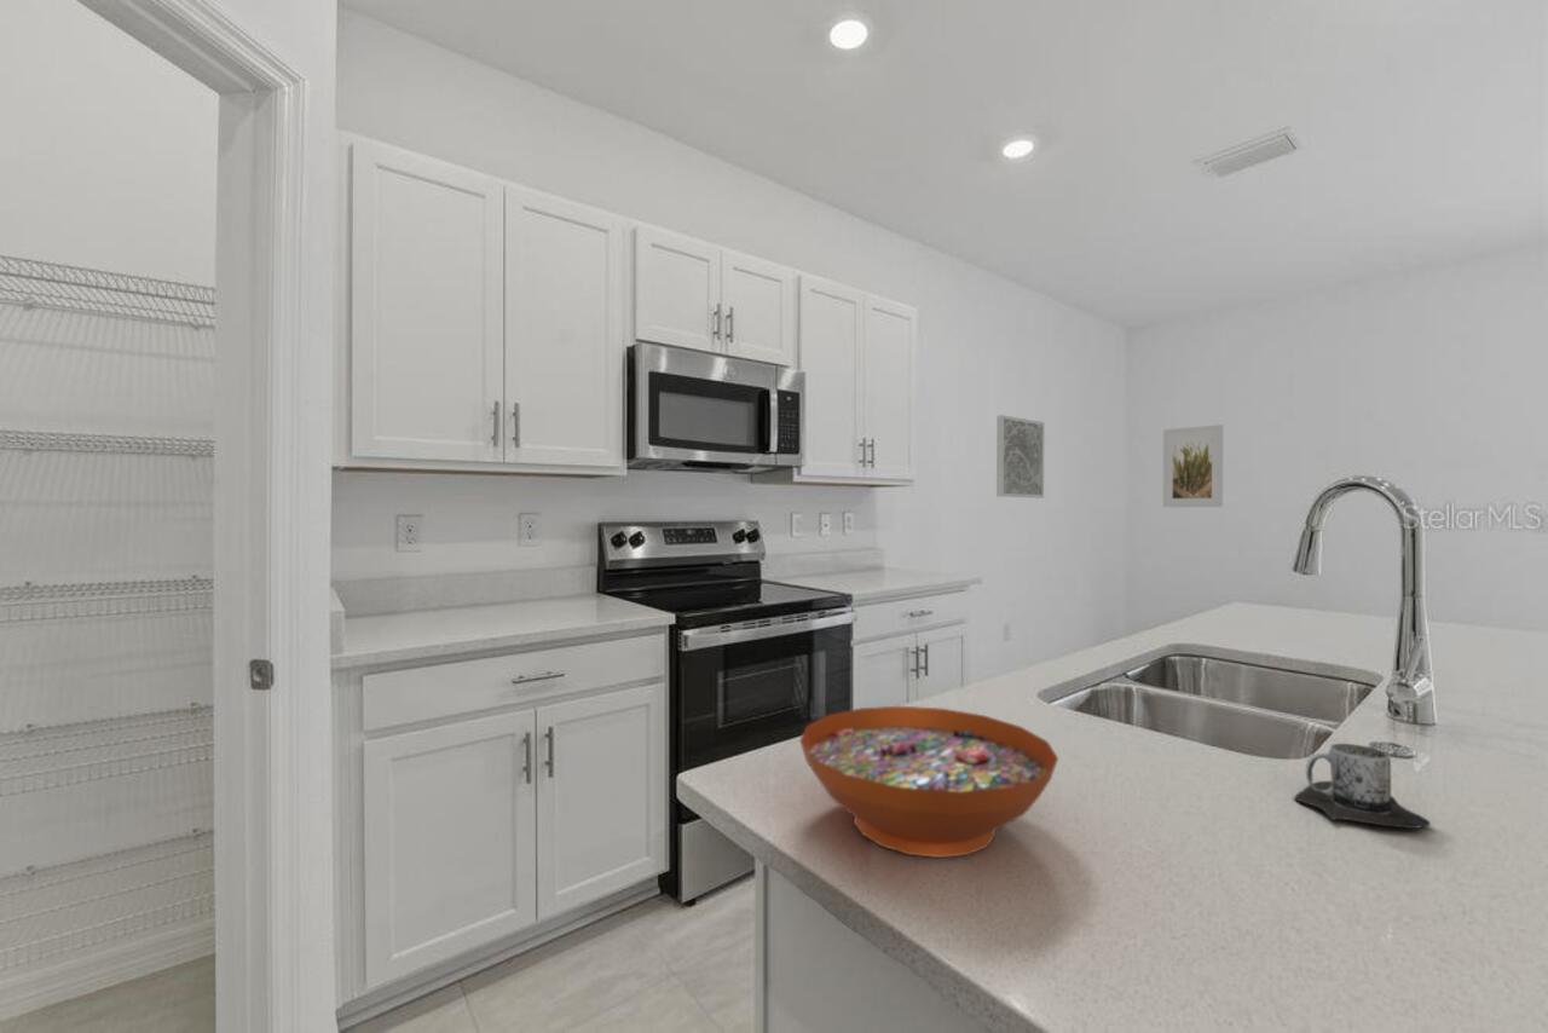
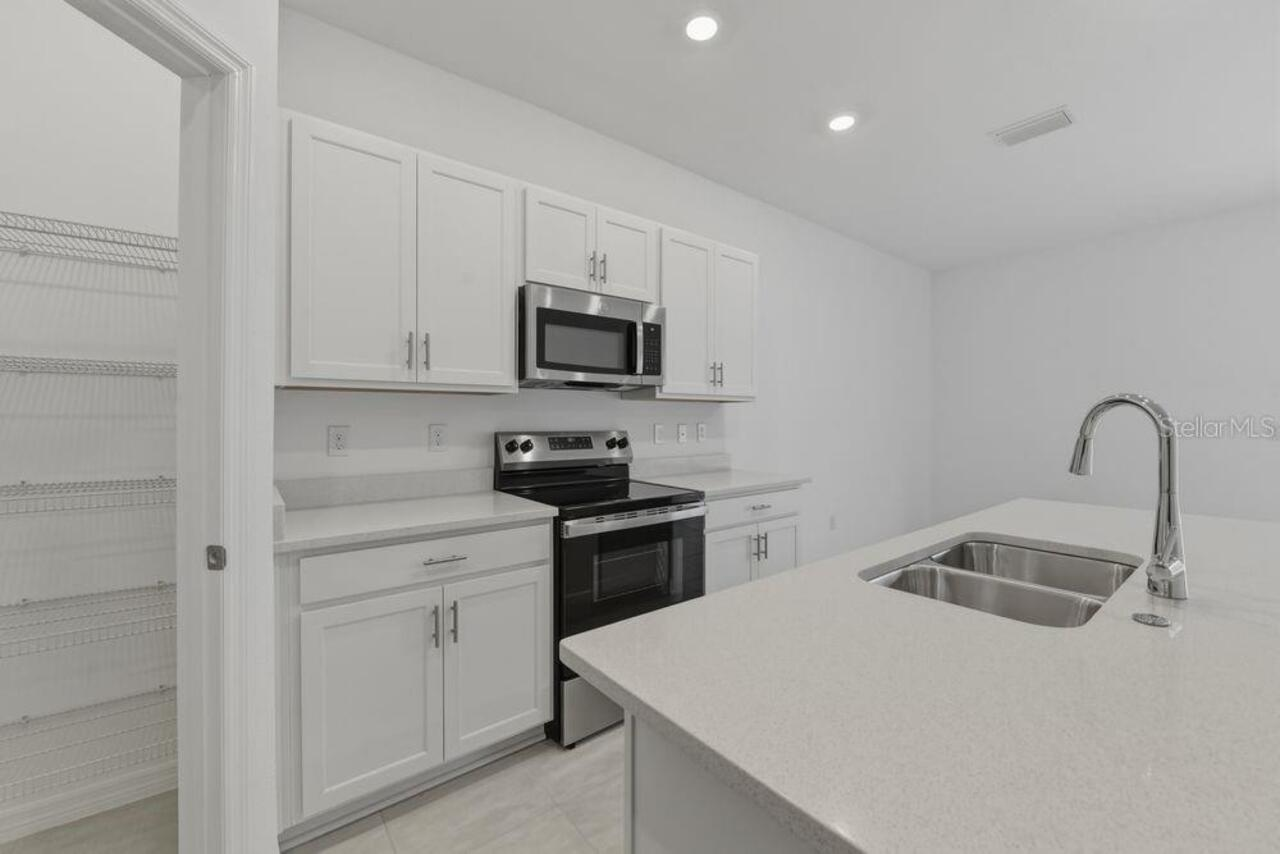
- wall art [995,414,1045,500]
- decorative bowl [798,705,1059,859]
- mug [1293,743,1432,830]
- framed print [1162,423,1224,508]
